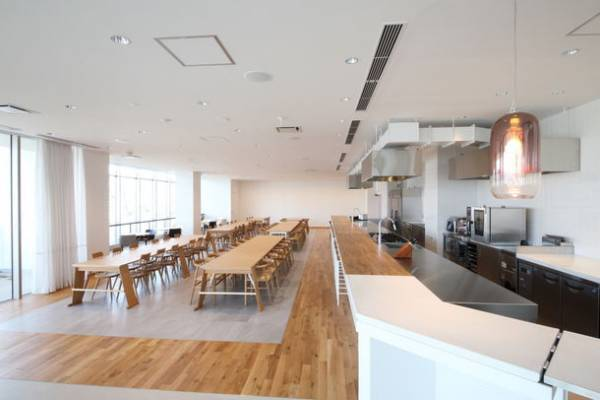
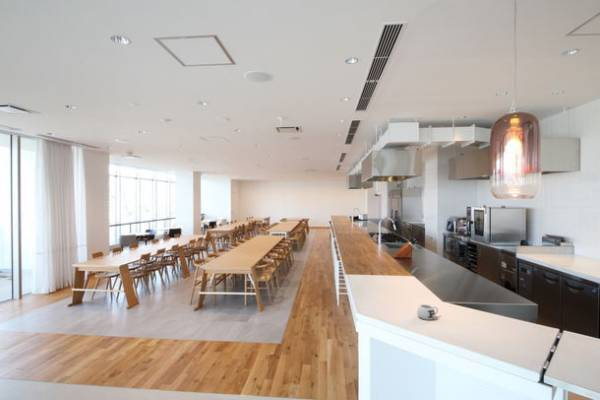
+ mug [416,303,439,321]
